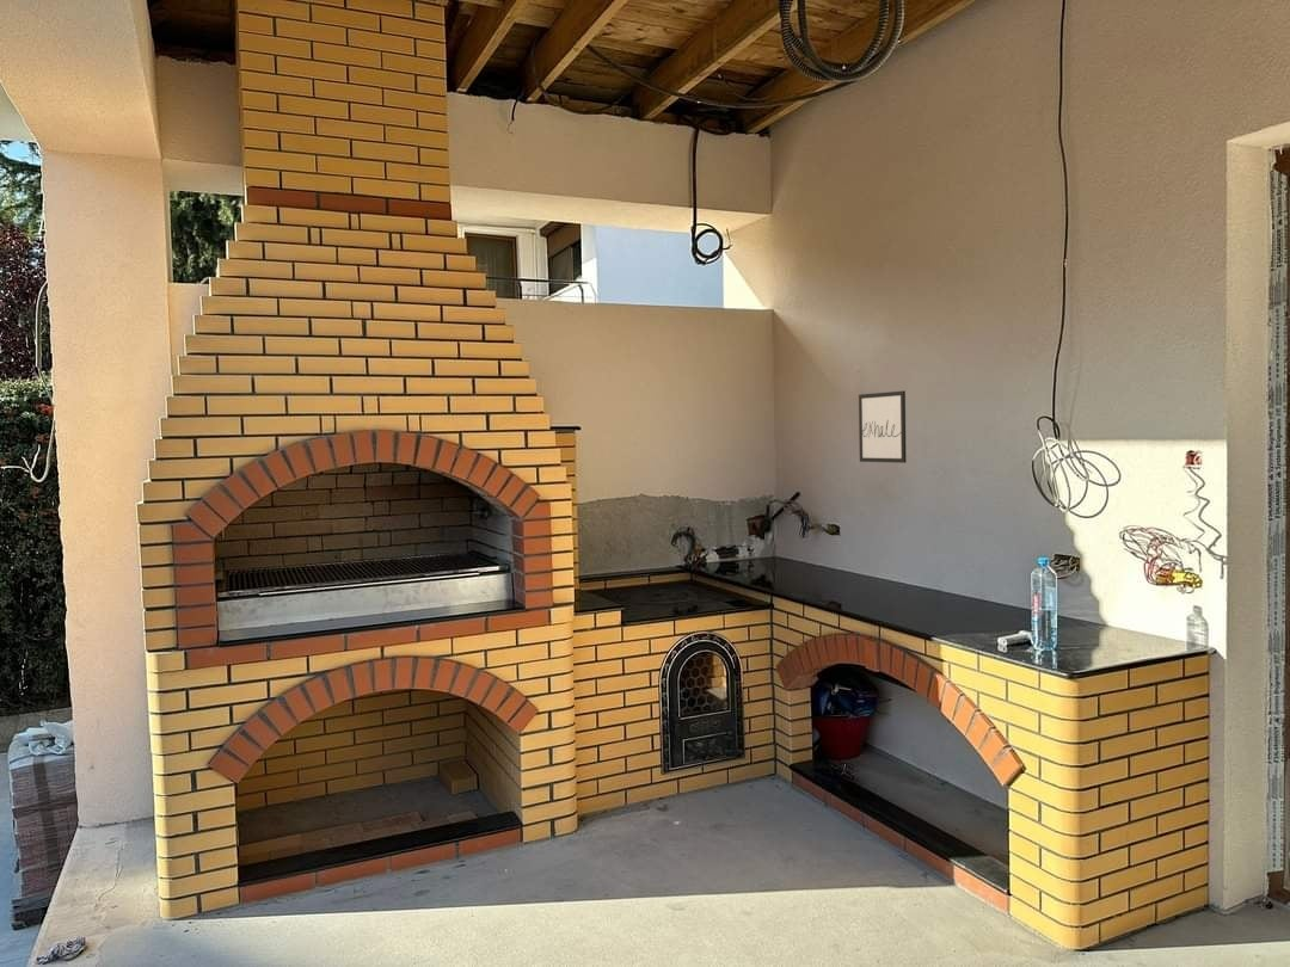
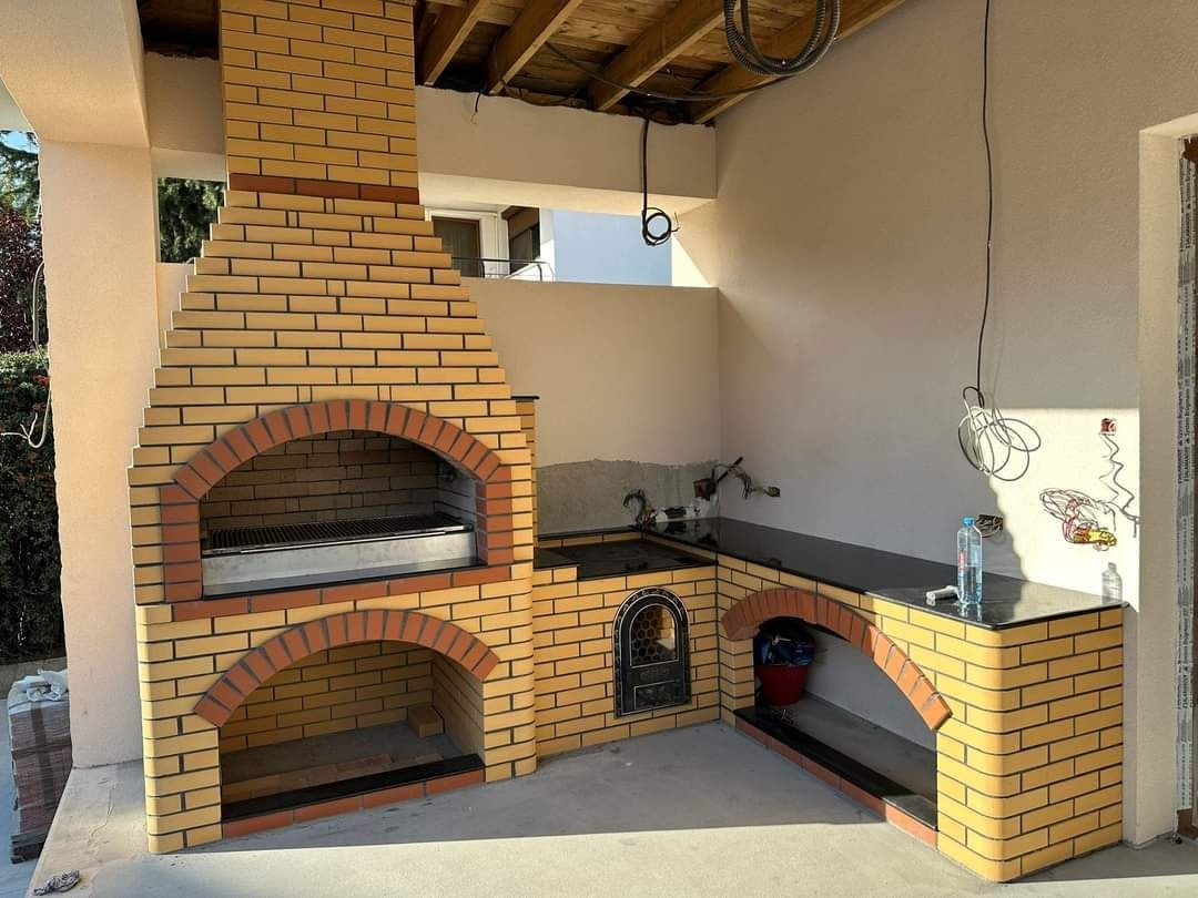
- wall art [858,389,908,464]
